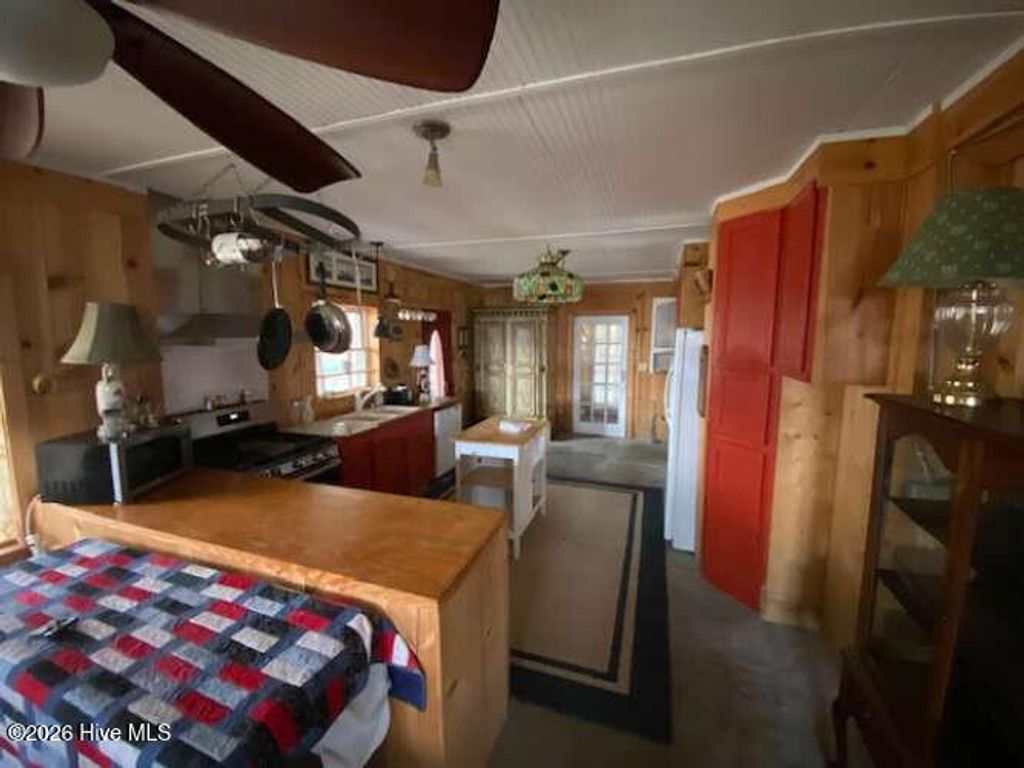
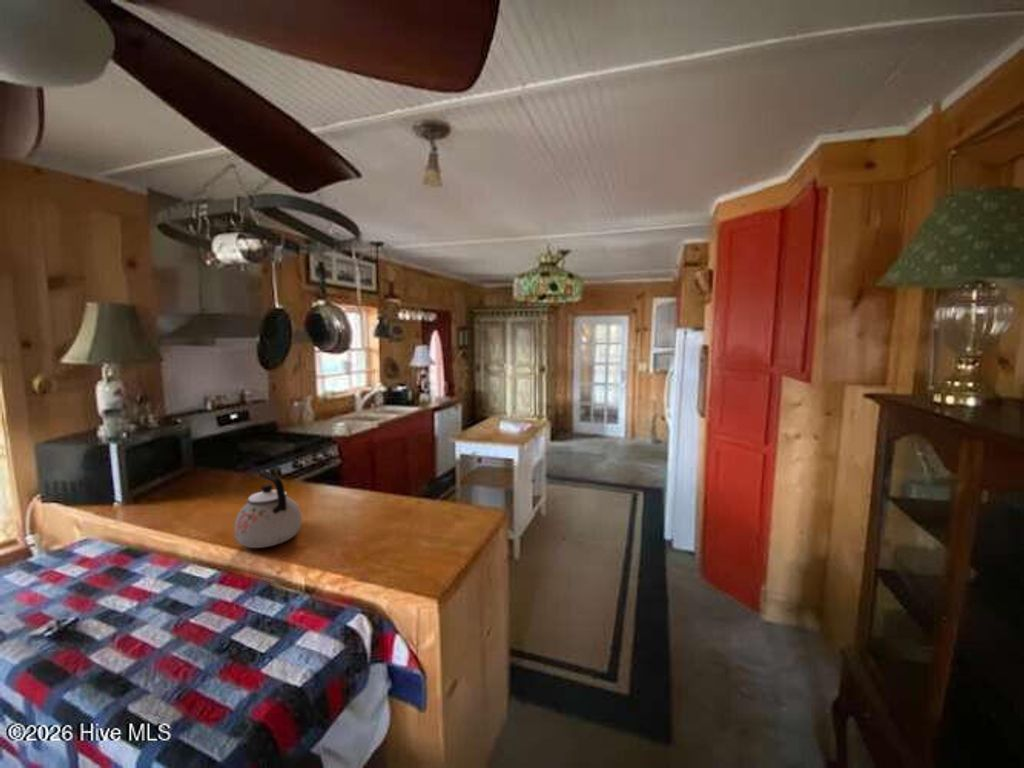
+ kettle [234,470,303,549]
